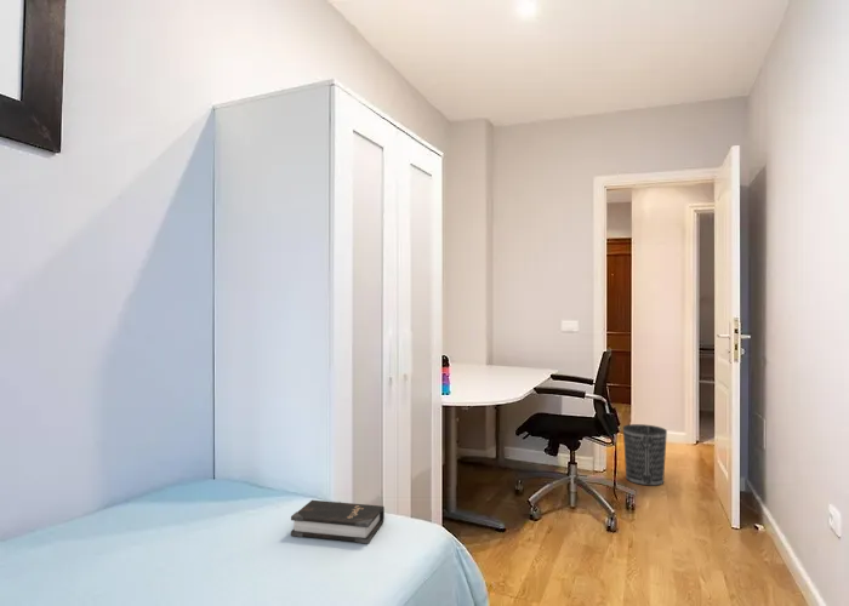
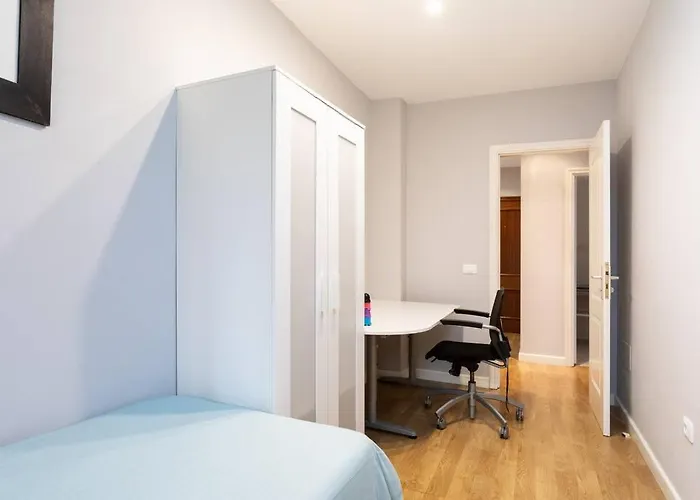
- hardback book [290,499,386,544]
- wastebasket [622,423,668,487]
